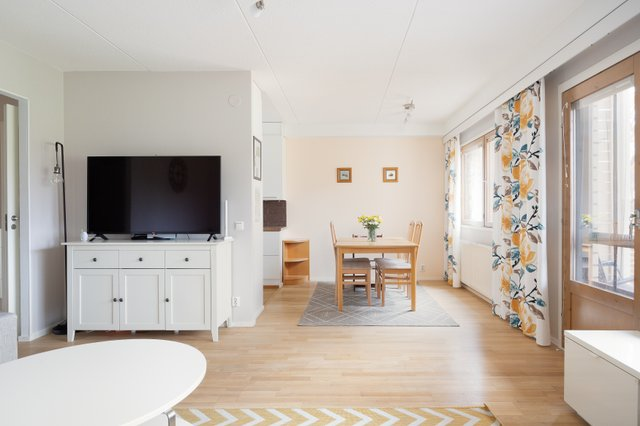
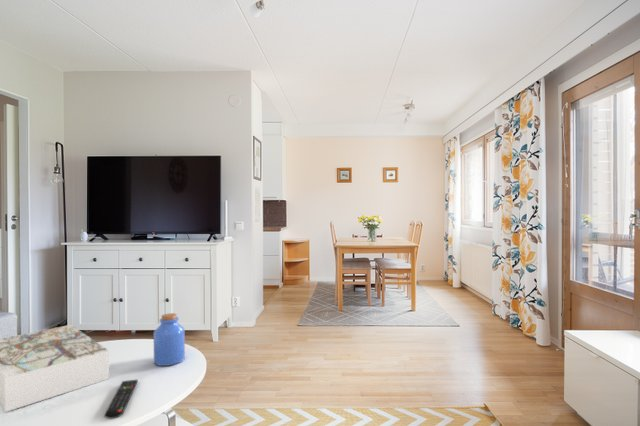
+ remote control [103,378,139,419]
+ board game [0,324,110,413]
+ jar [153,312,186,367]
